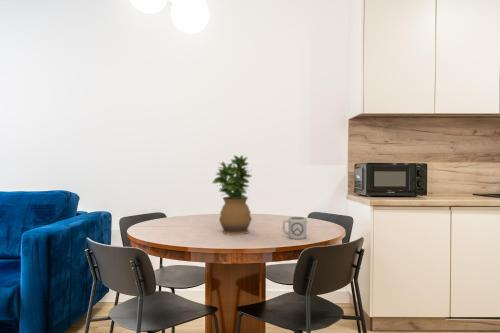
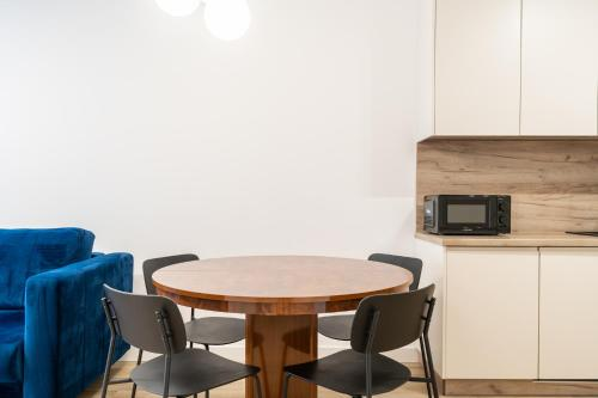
- potted plant [212,154,253,236]
- cup [282,216,307,240]
